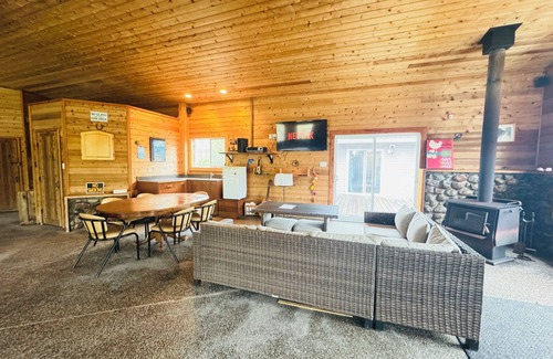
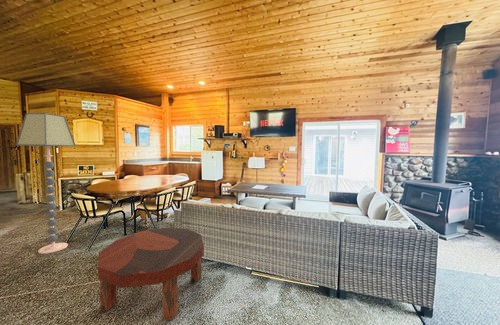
+ floor lamp [15,112,77,255]
+ coffee table [97,227,205,322]
